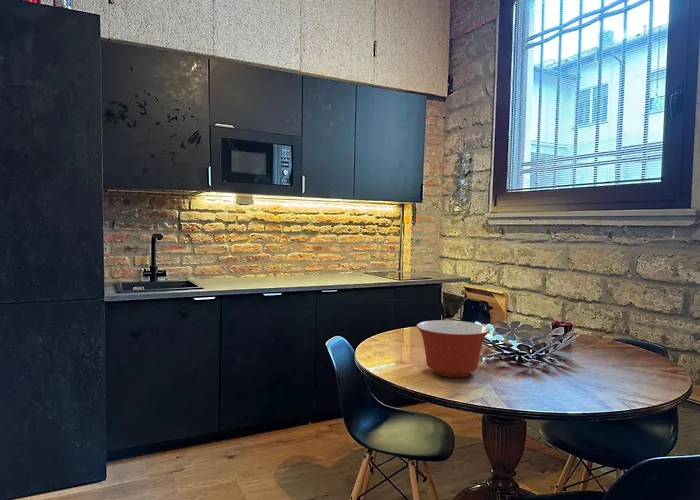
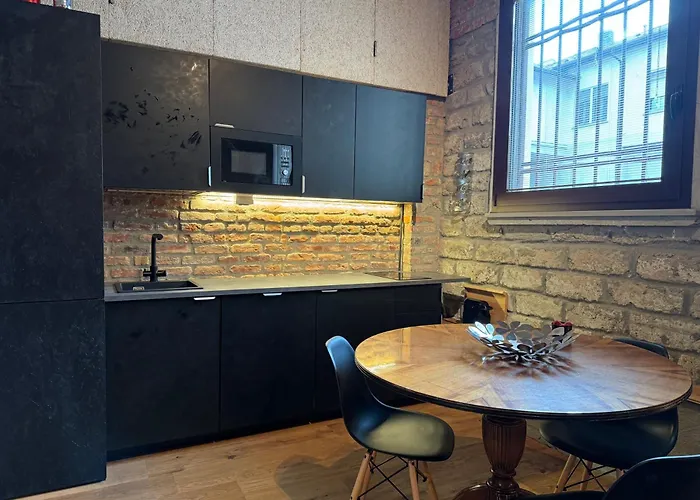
- mixing bowl [416,319,491,378]
